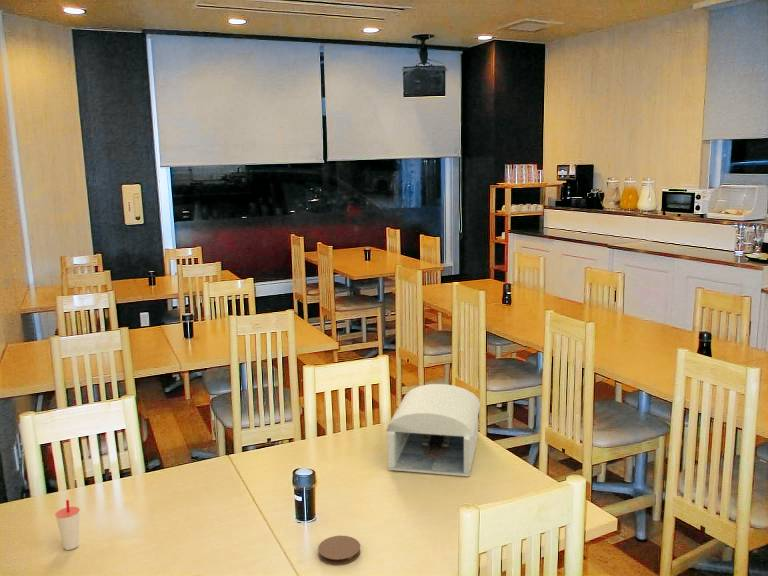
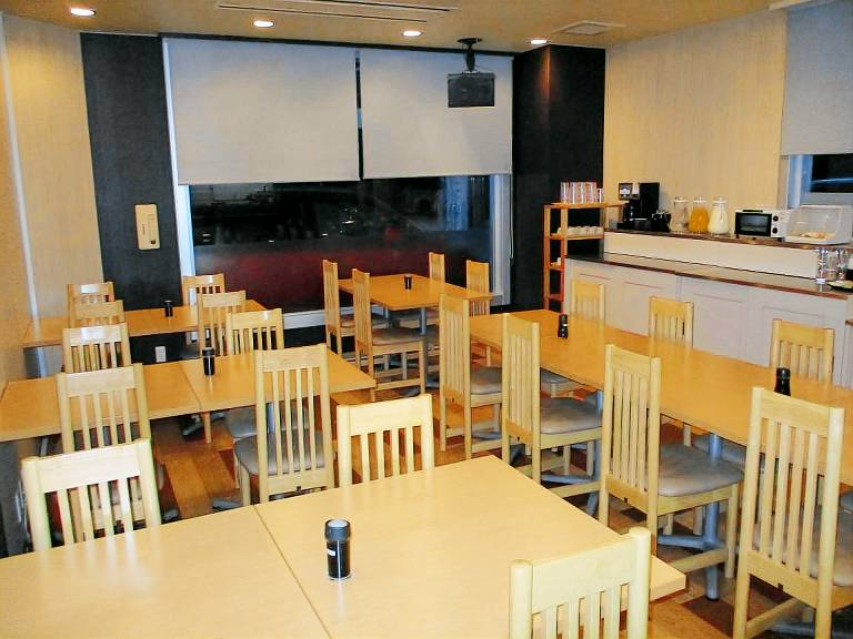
- coaster [317,535,361,566]
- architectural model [385,383,481,477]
- cup [54,499,81,551]
